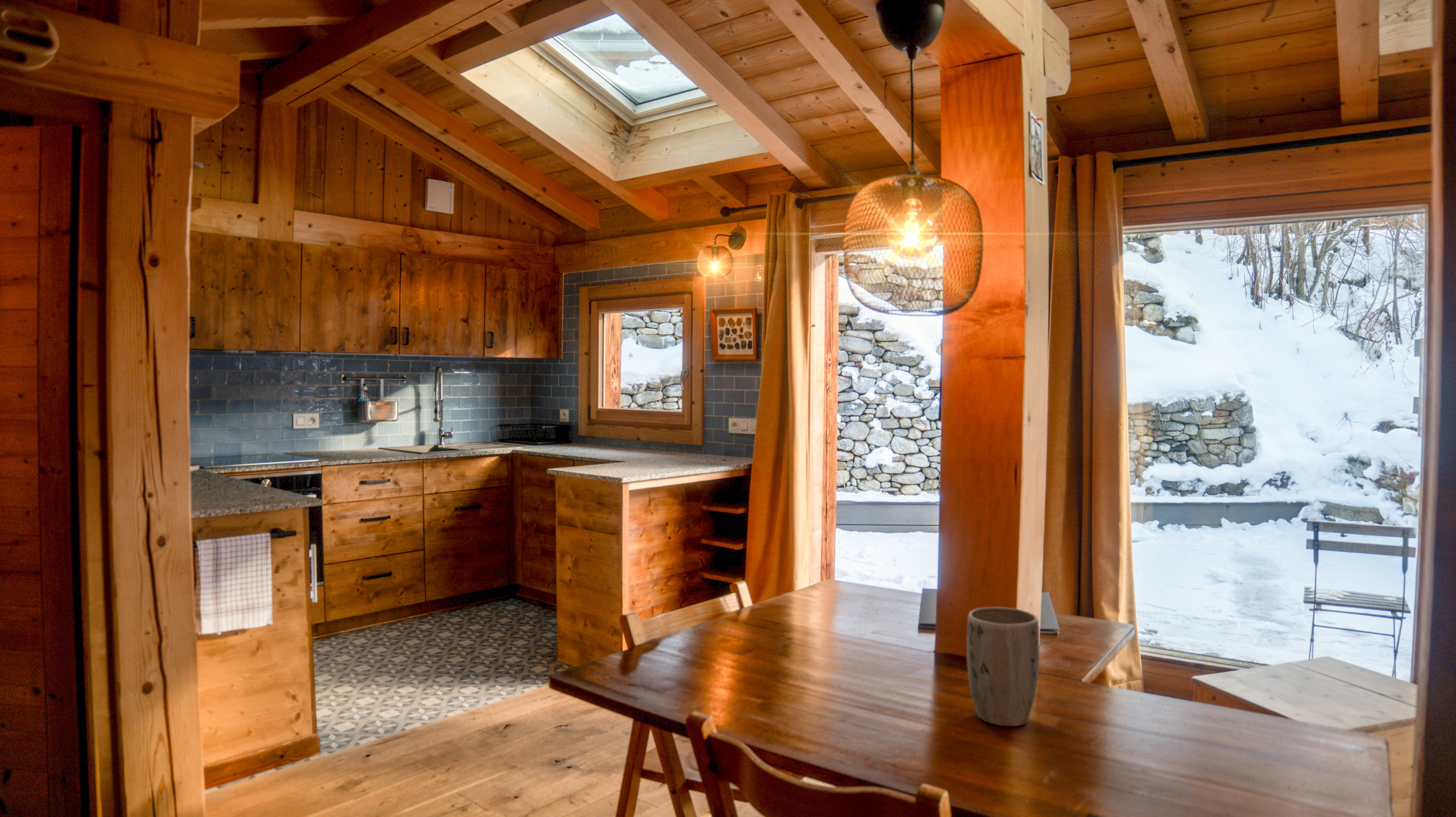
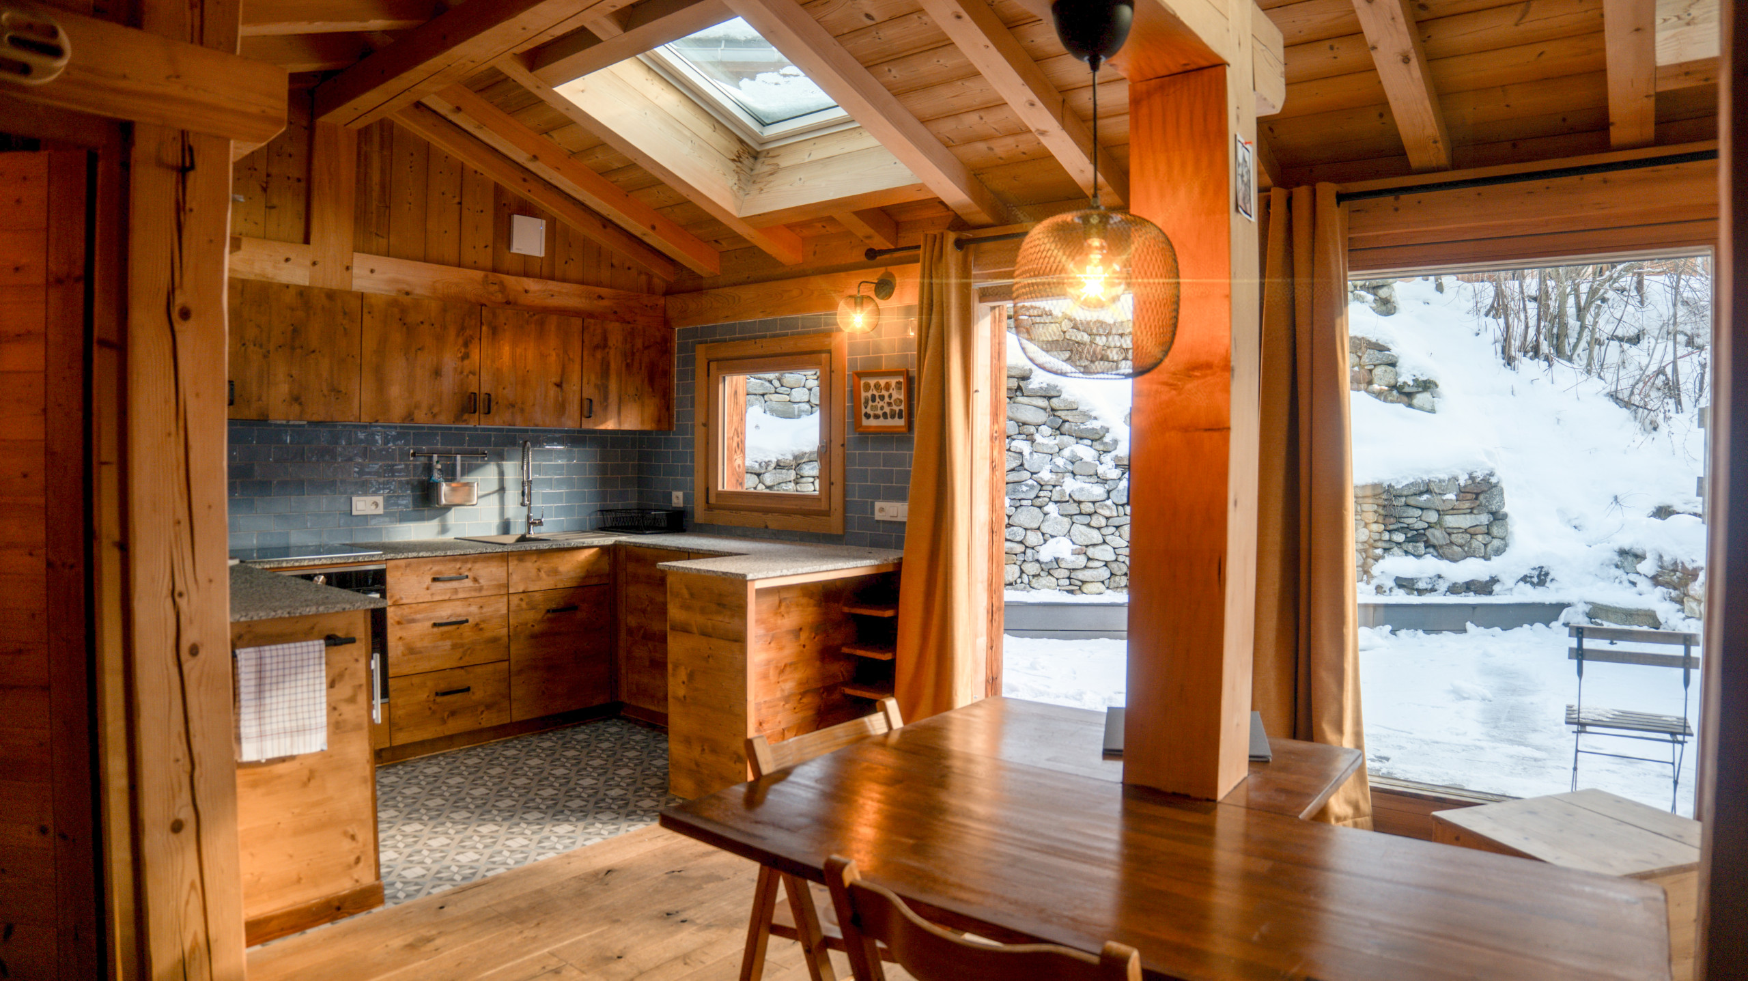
- plant pot [966,607,1040,727]
